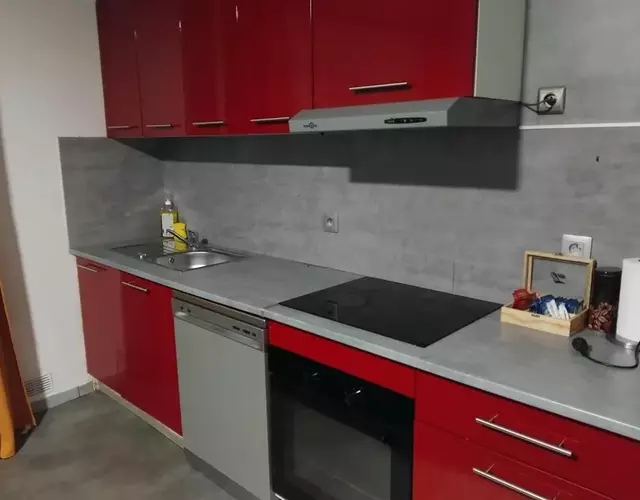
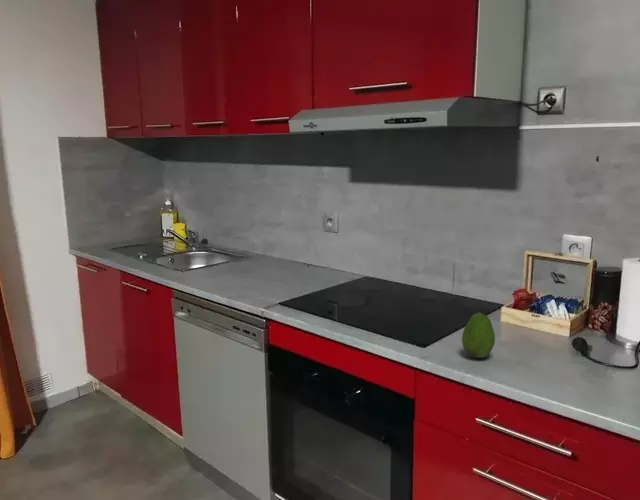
+ fruit [461,311,496,359]
